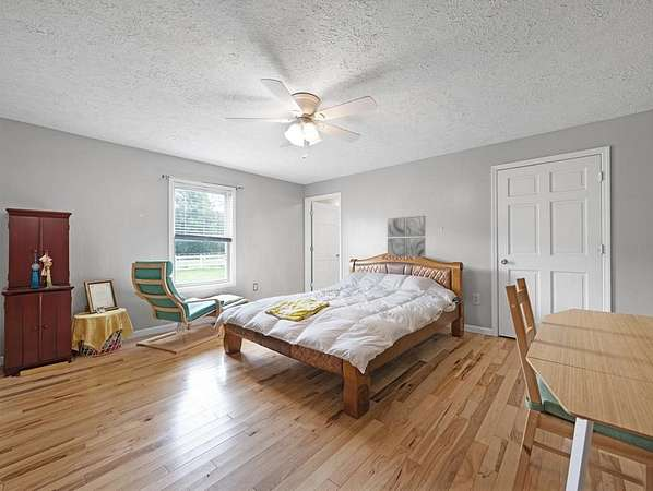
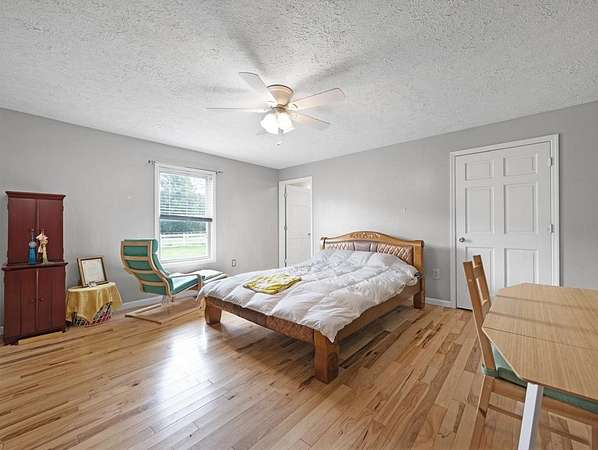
- wall art [387,215,426,259]
